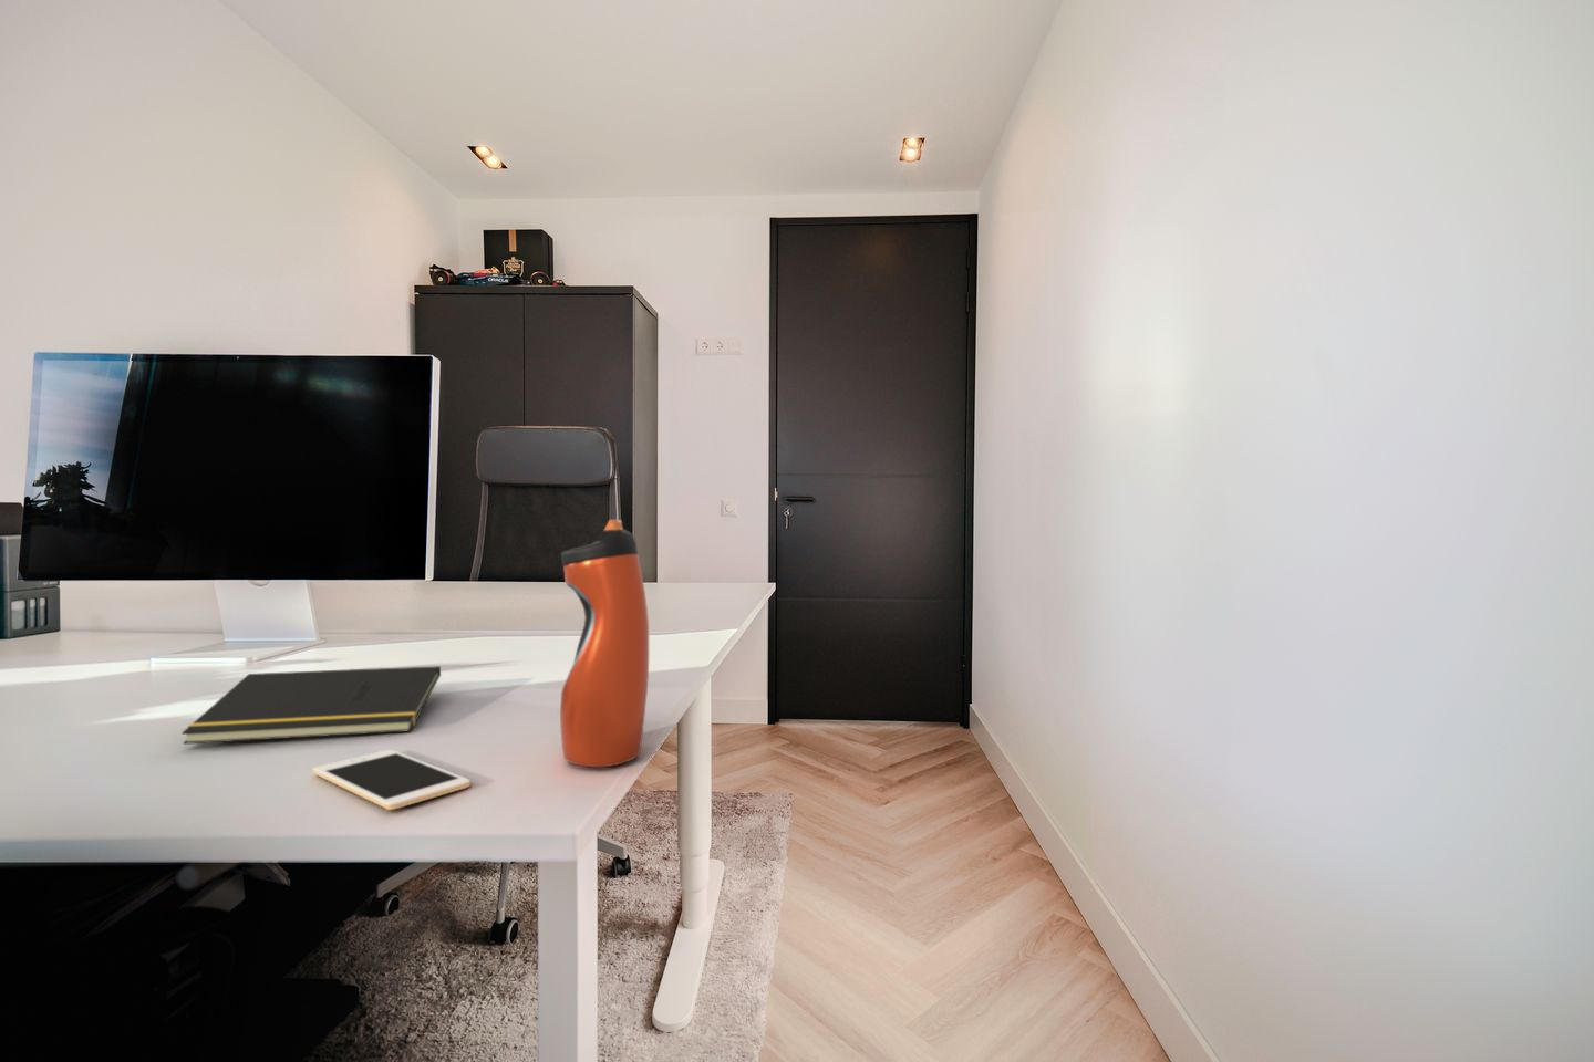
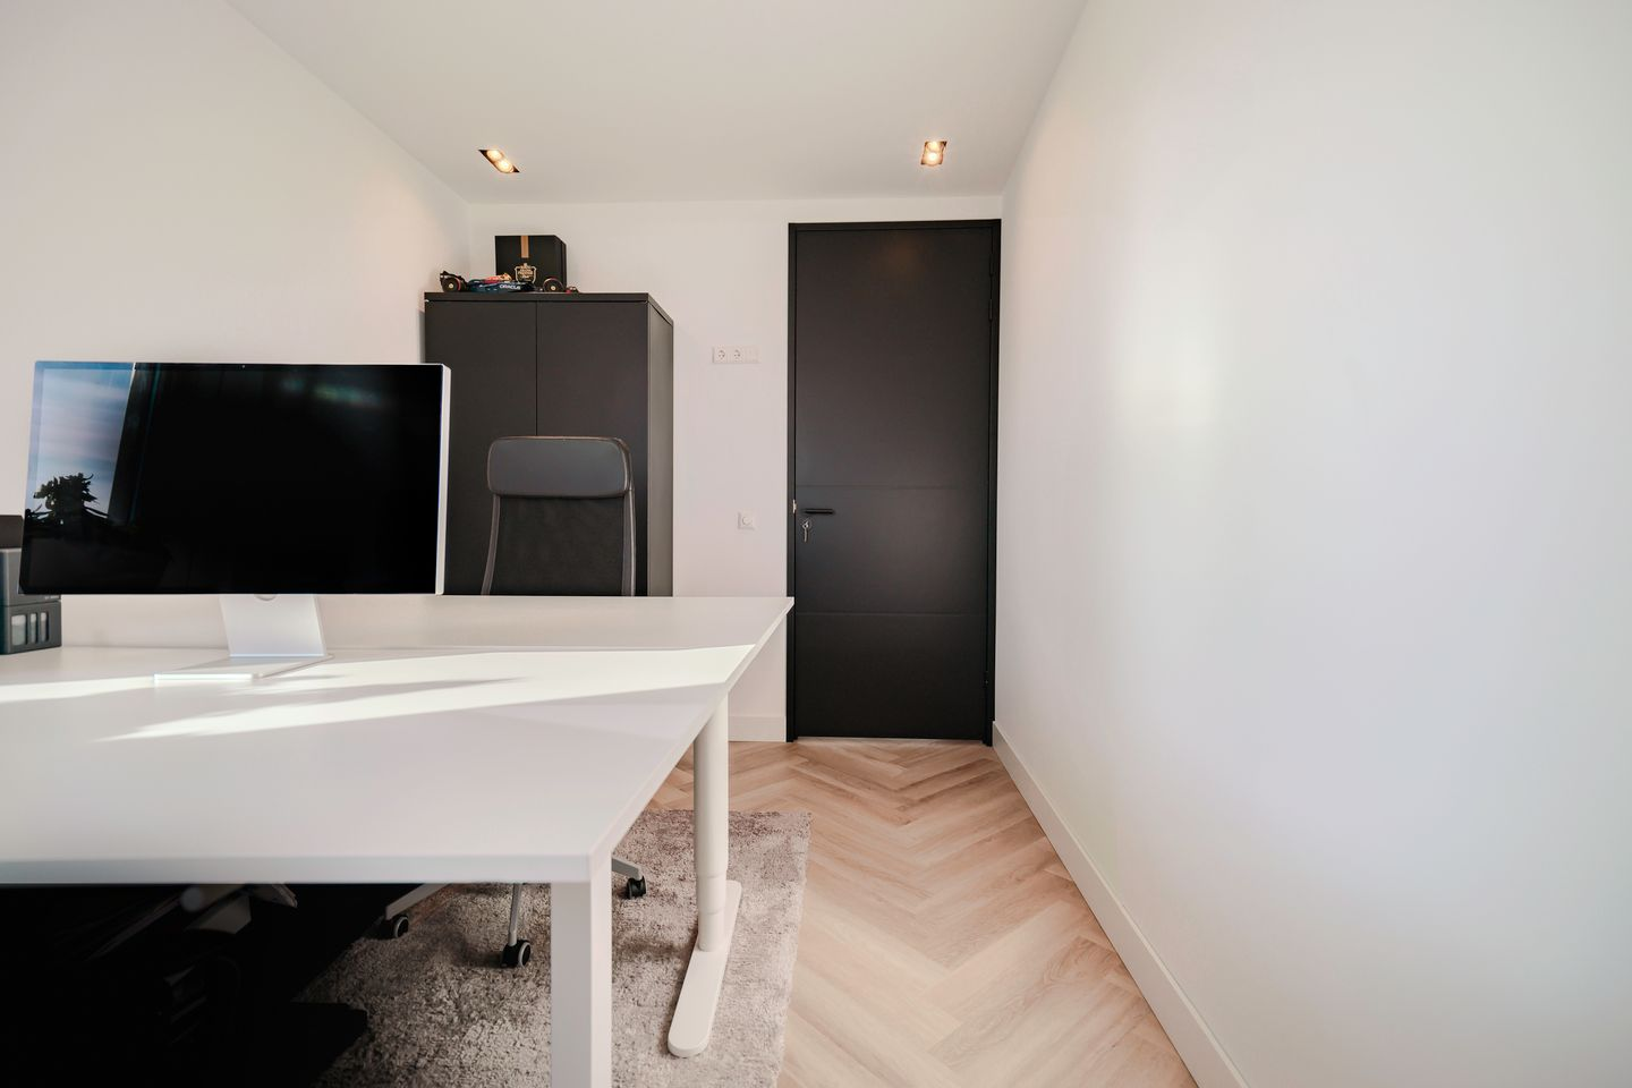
- water bottle [559,519,650,768]
- cell phone [312,749,472,811]
- notepad [180,665,441,746]
